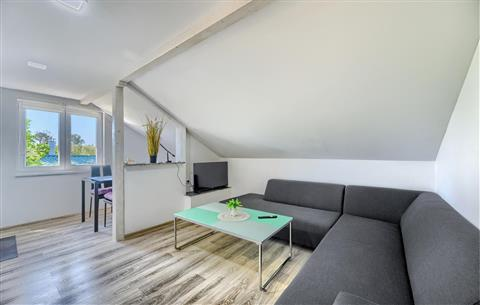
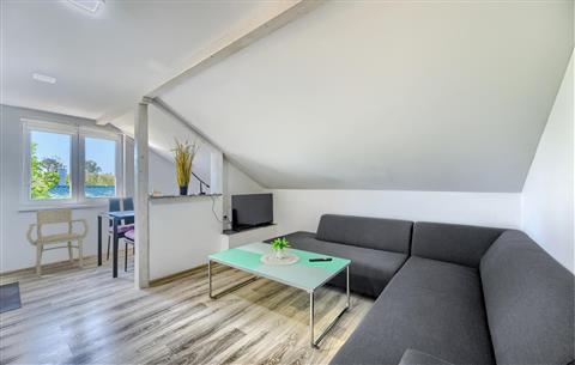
+ armchair [25,206,90,278]
